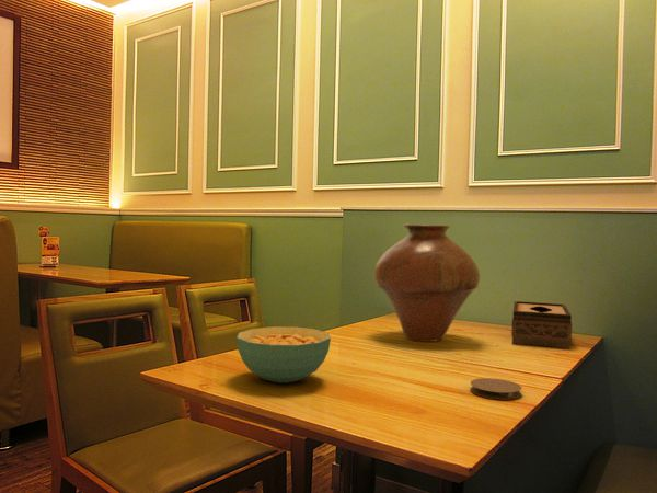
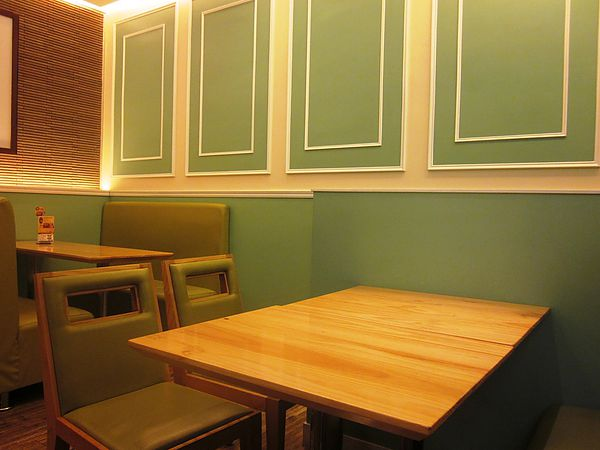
- tissue box [510,300,573,351]
- coaster [469,377,523,401]
- cereal bowl [235,325,332,385]
- vase [373,222,481,343]
